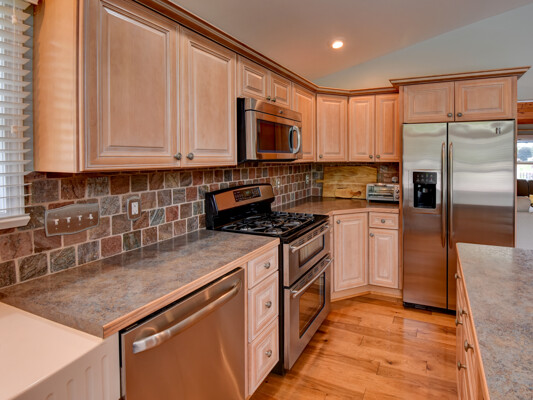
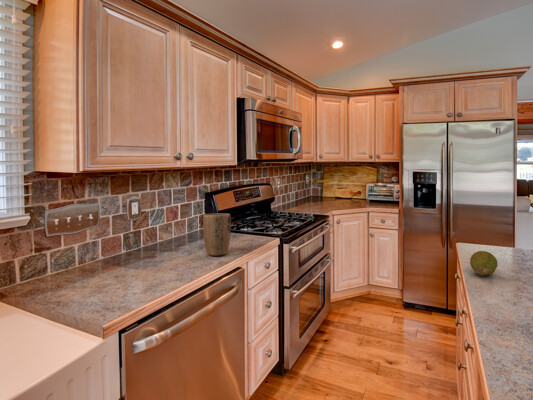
+ plant pot [202,213,232,257]
+ fruit [469,250,499,276]
